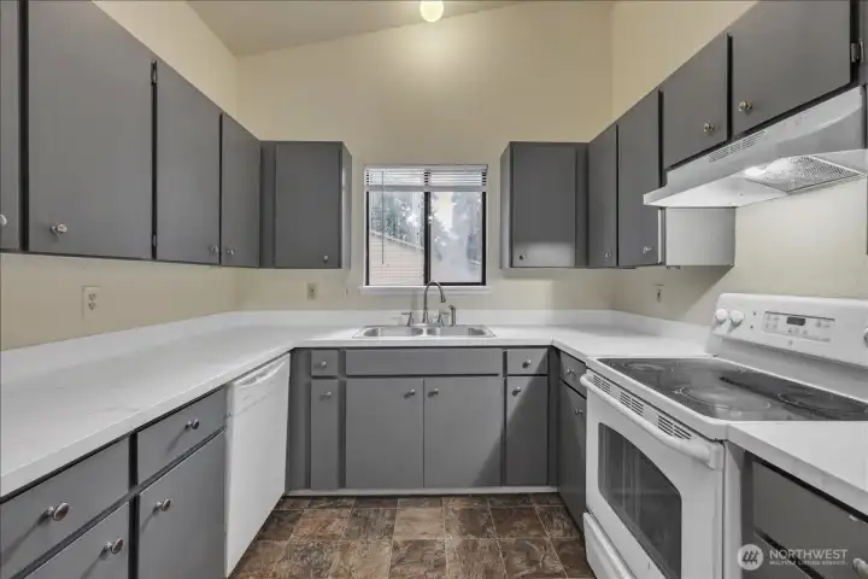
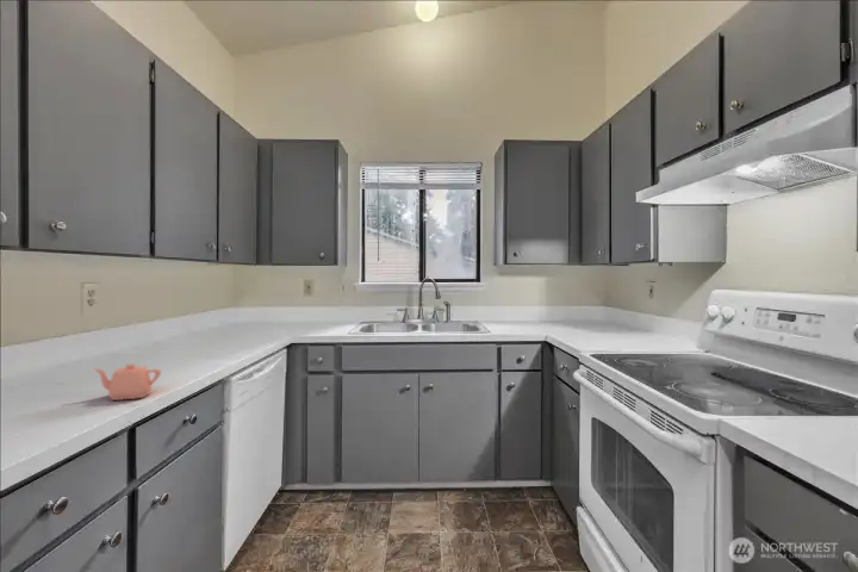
+ teapot [93,362,162,402]
